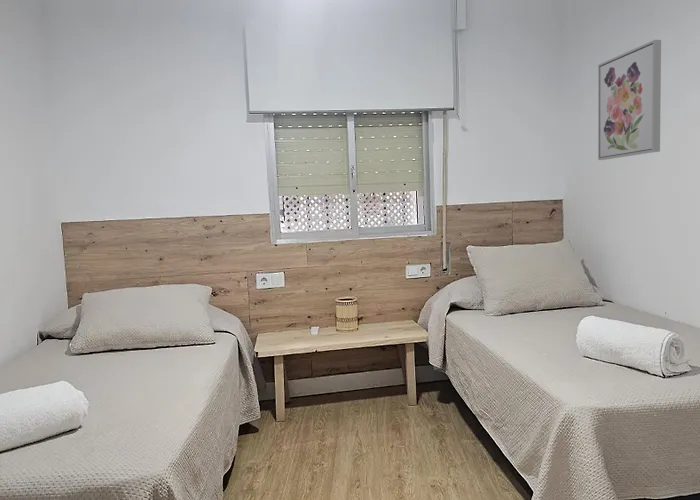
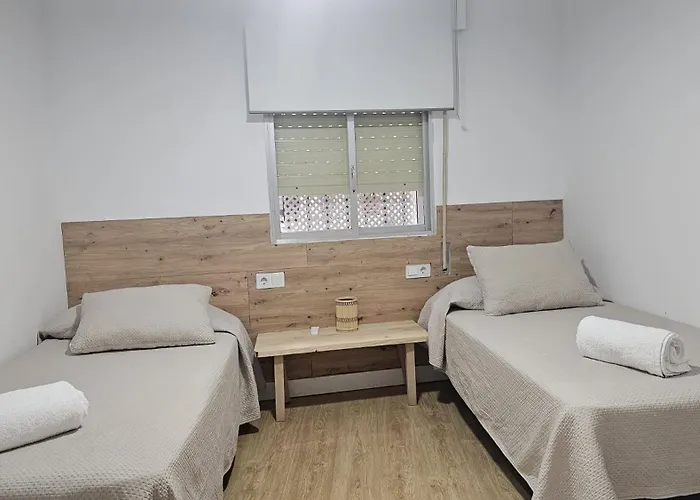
- wall art [597,39,662,161]
